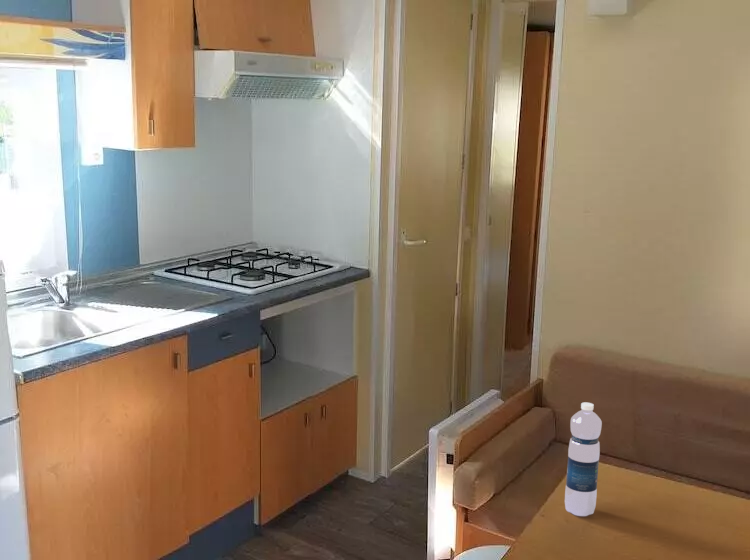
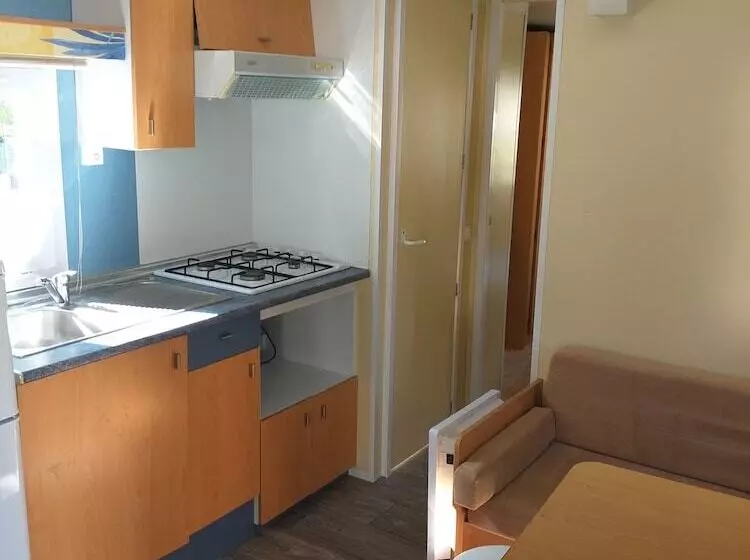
- water bottle [564,402,603,517]
